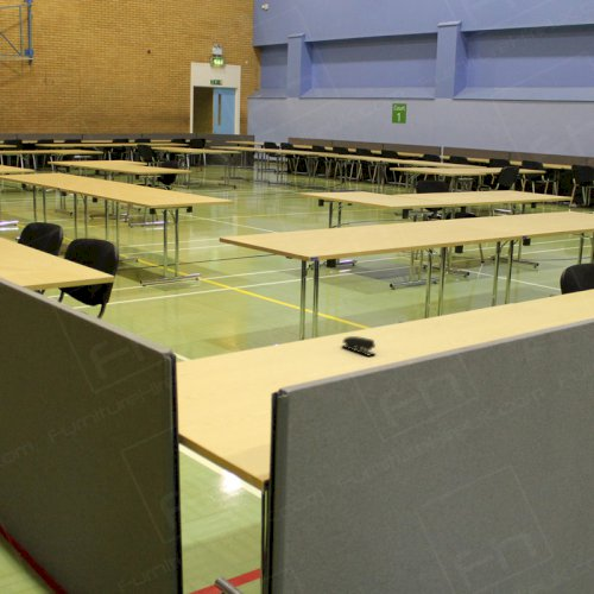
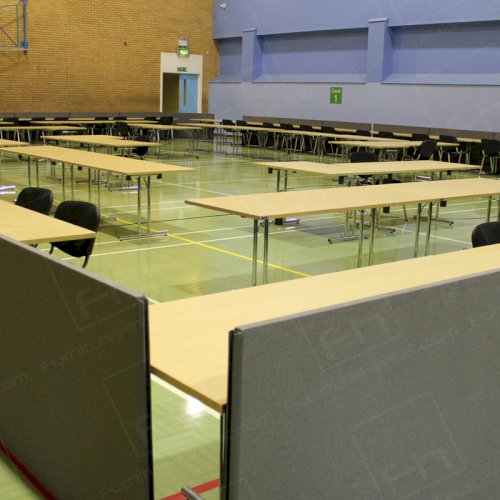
- stapler [341,335,377,358]
